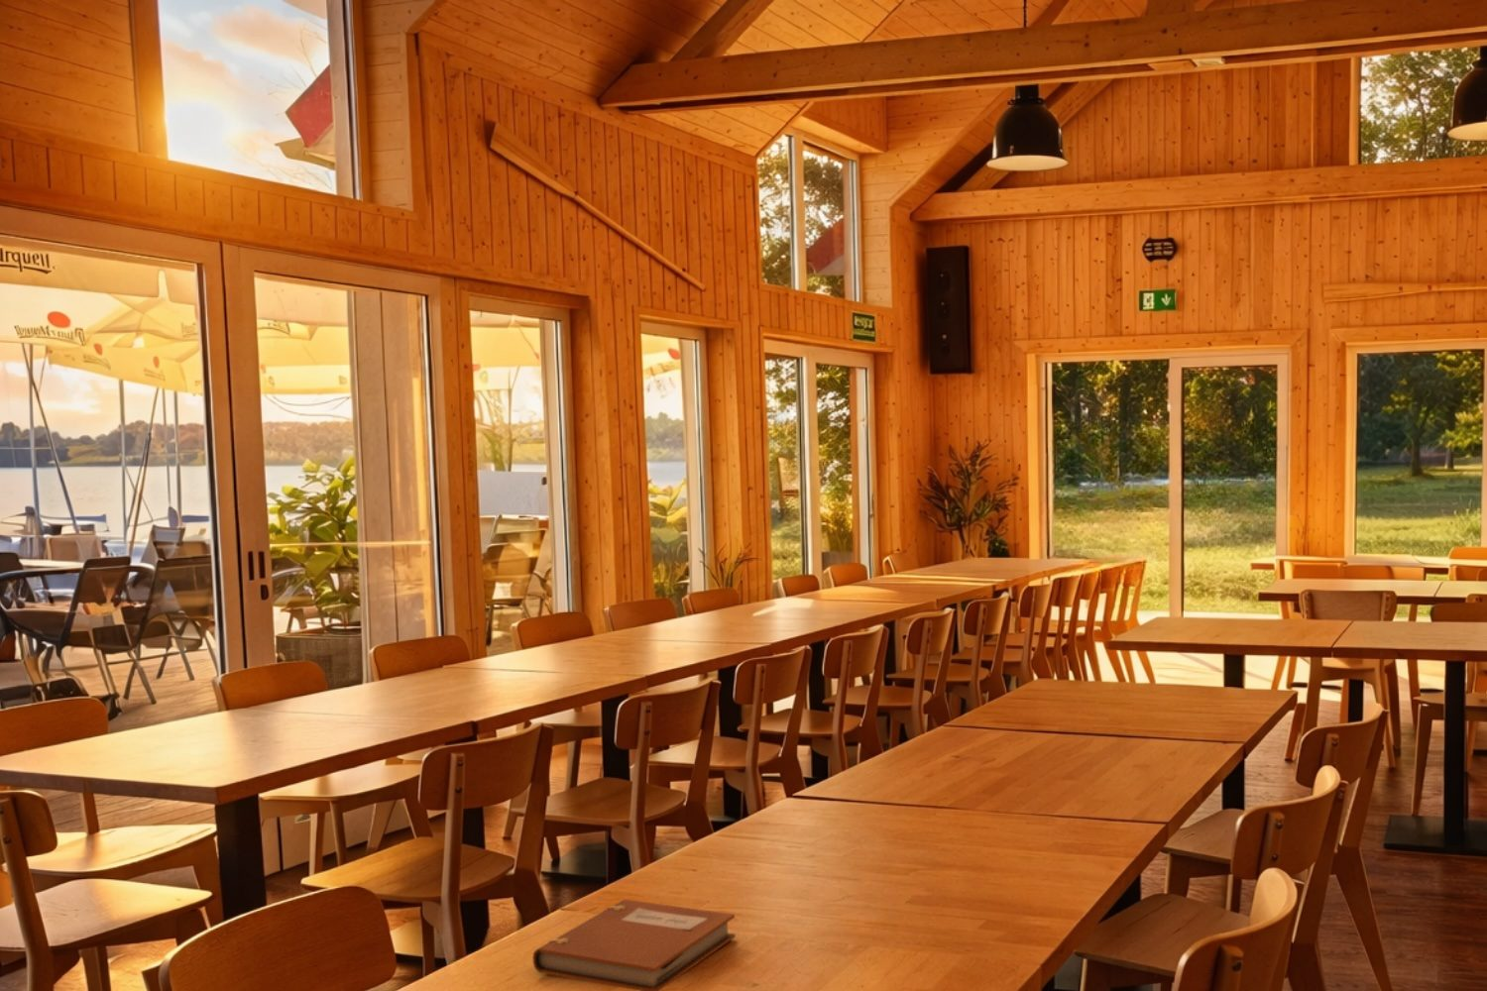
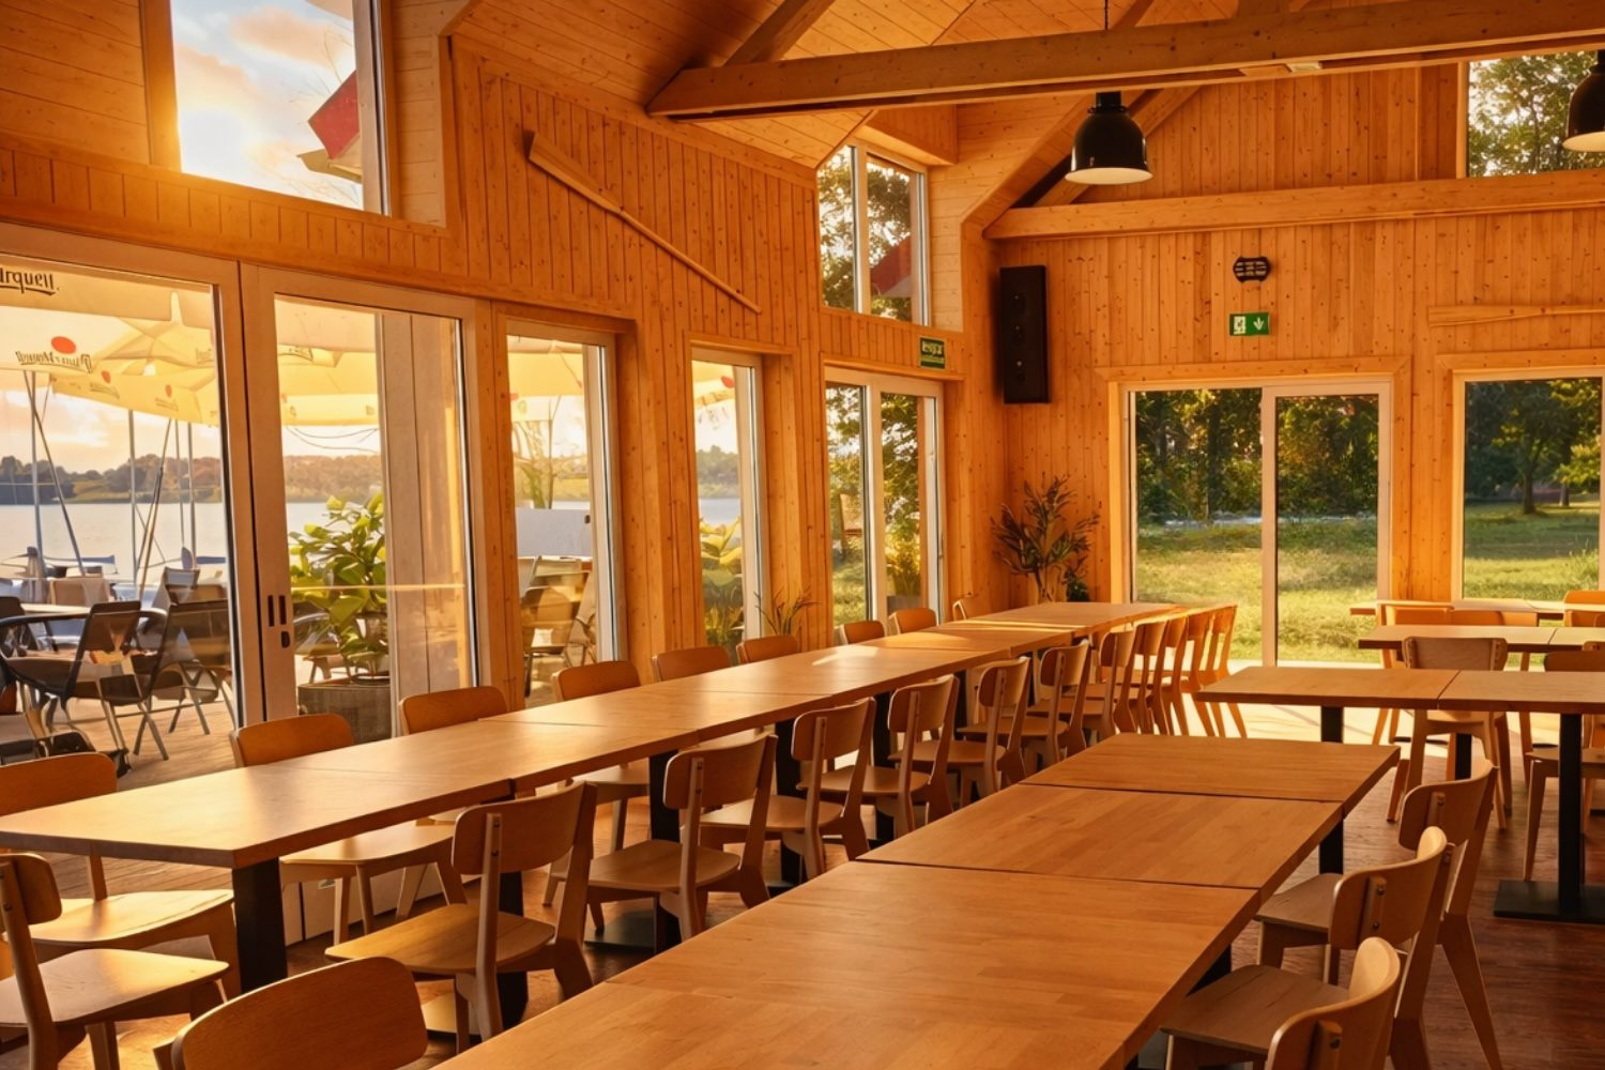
- notebook [532,899,737,991]
